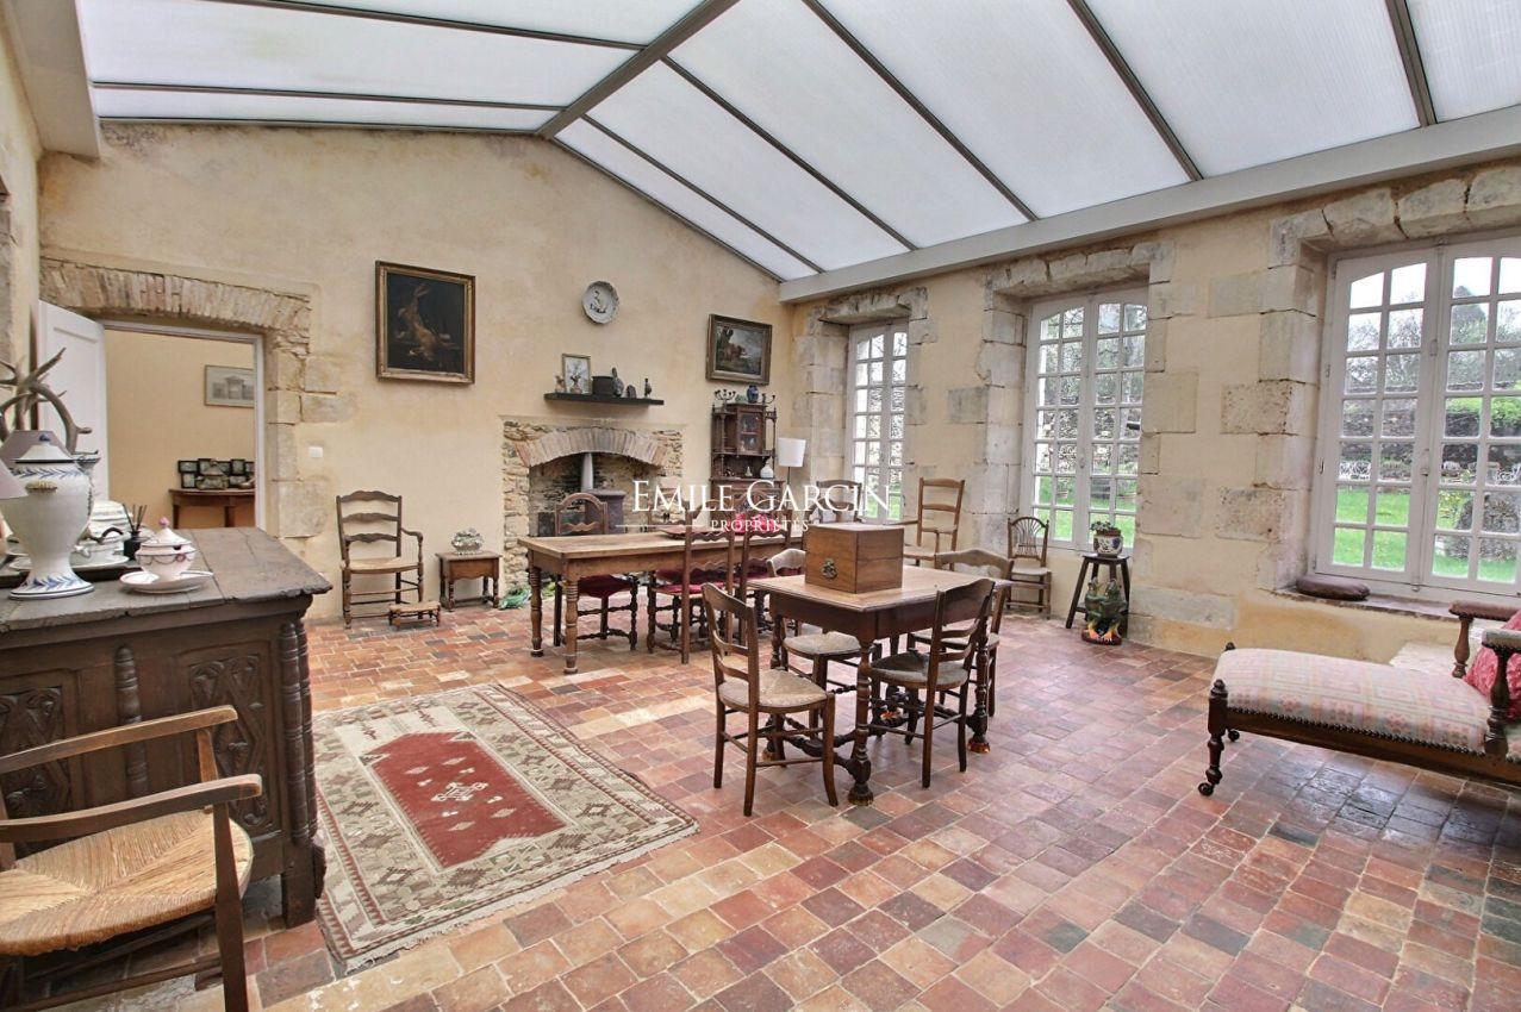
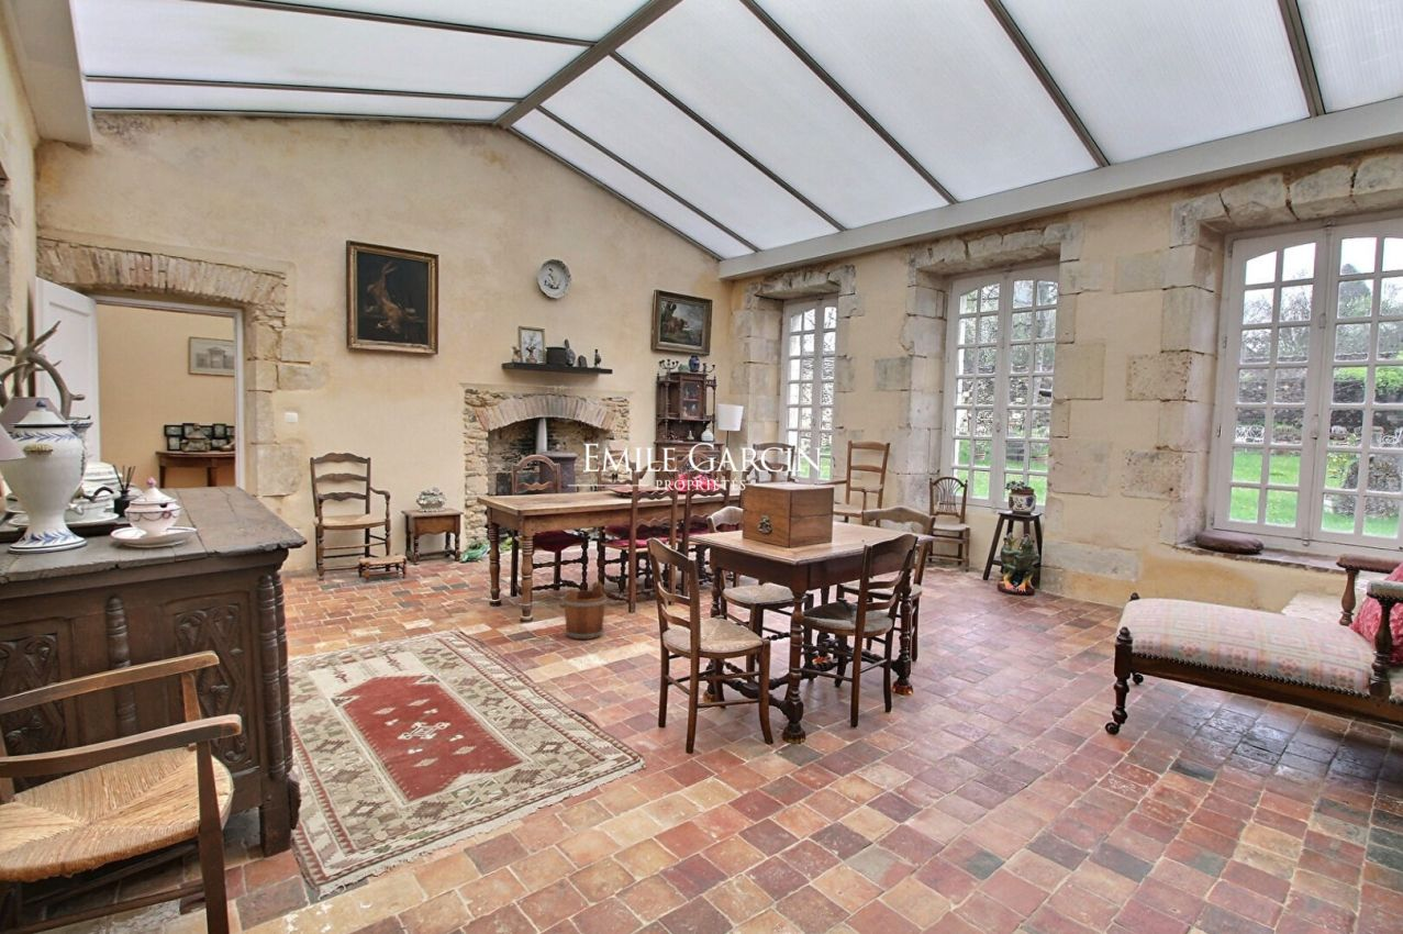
+ bucket [558,581,608,641]
